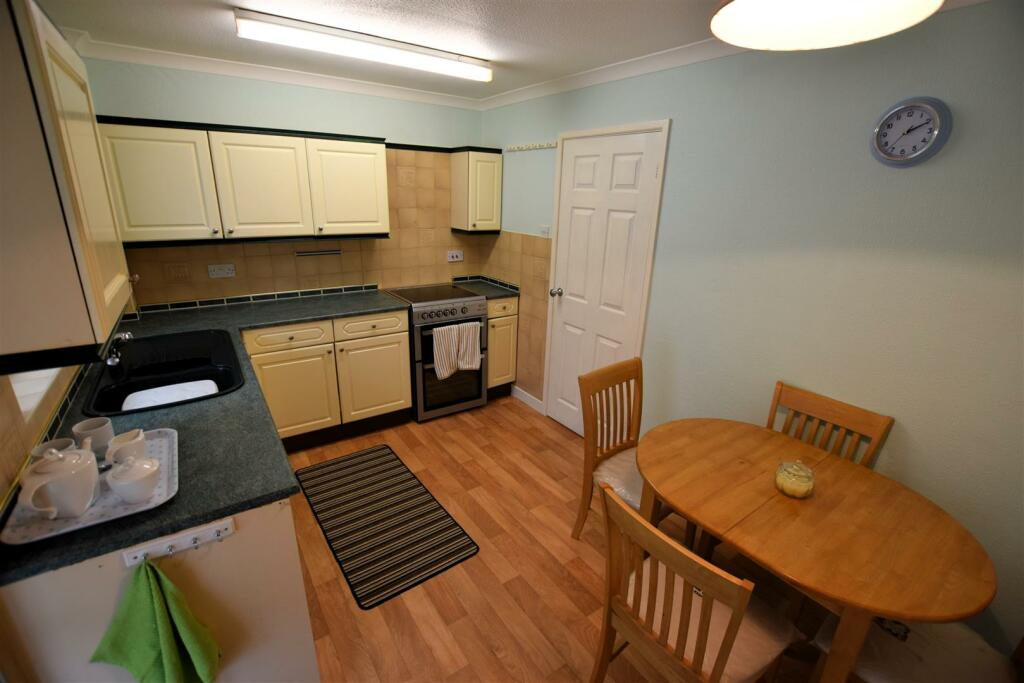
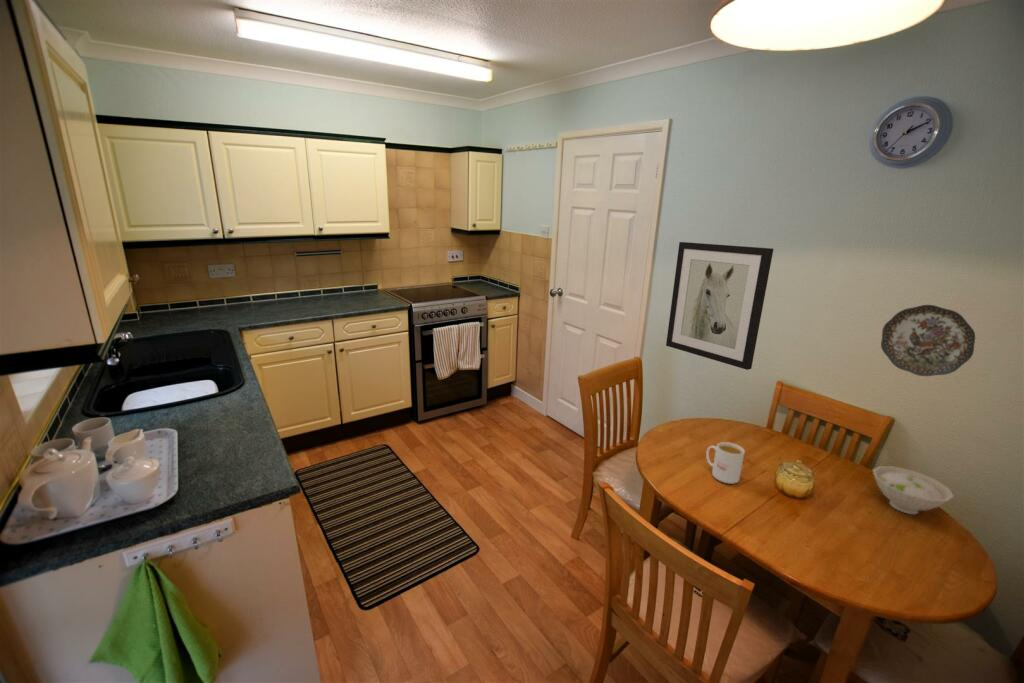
+ wall art [665,241,774,371]
+ bowl [872,465,955,515]
+ decorative plate [880,304,976,377]
+ mug [705,441,746,485]
